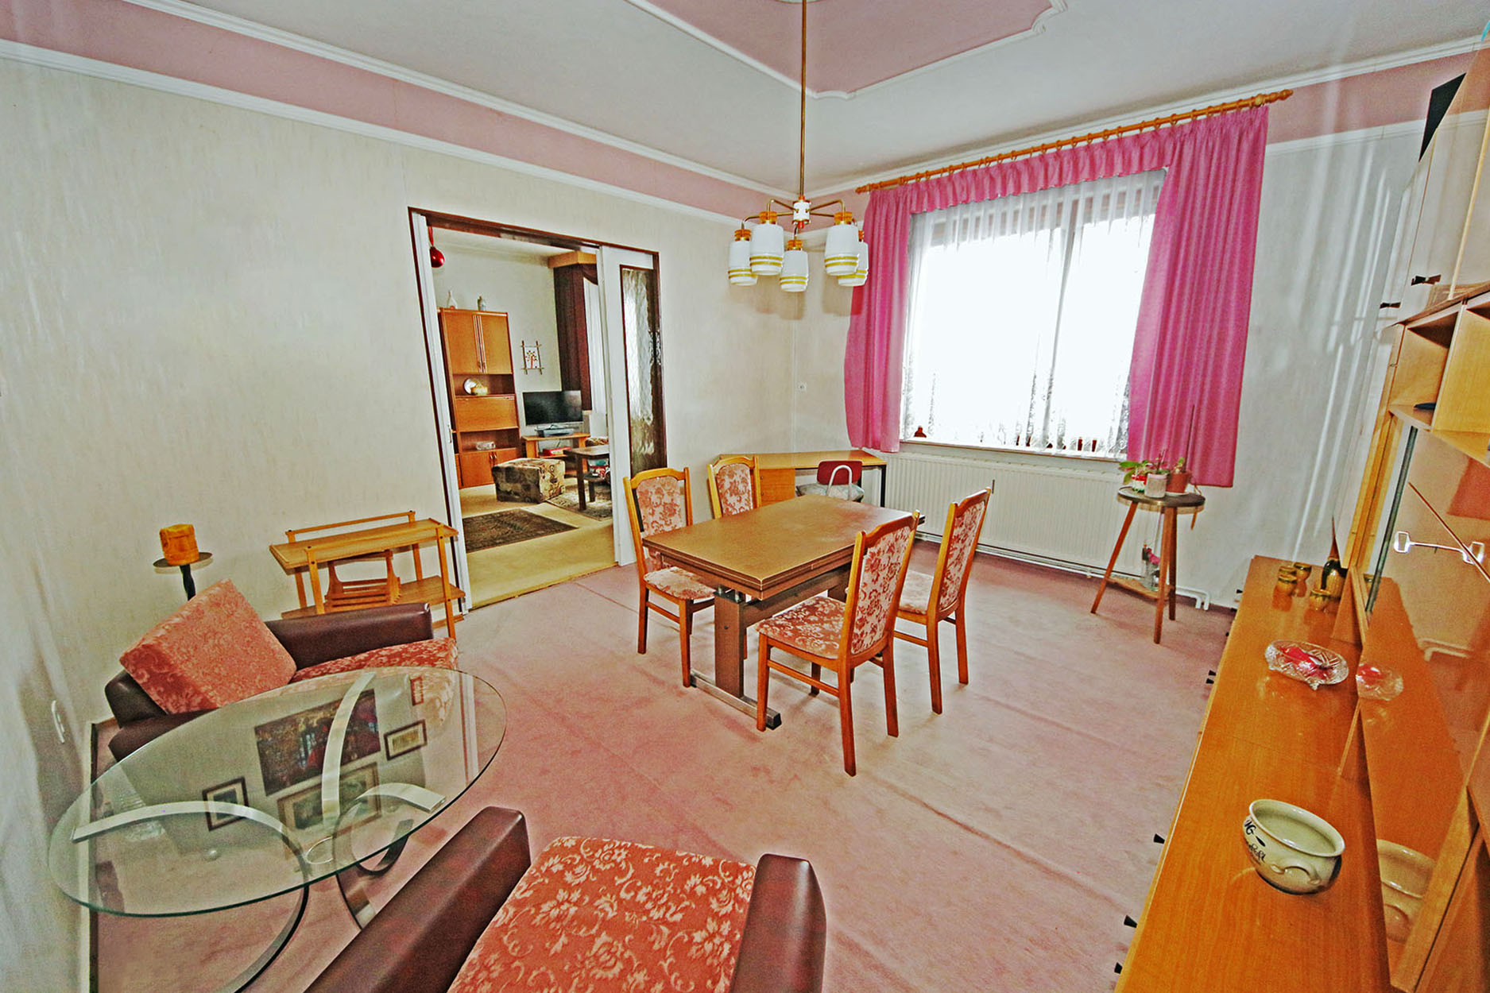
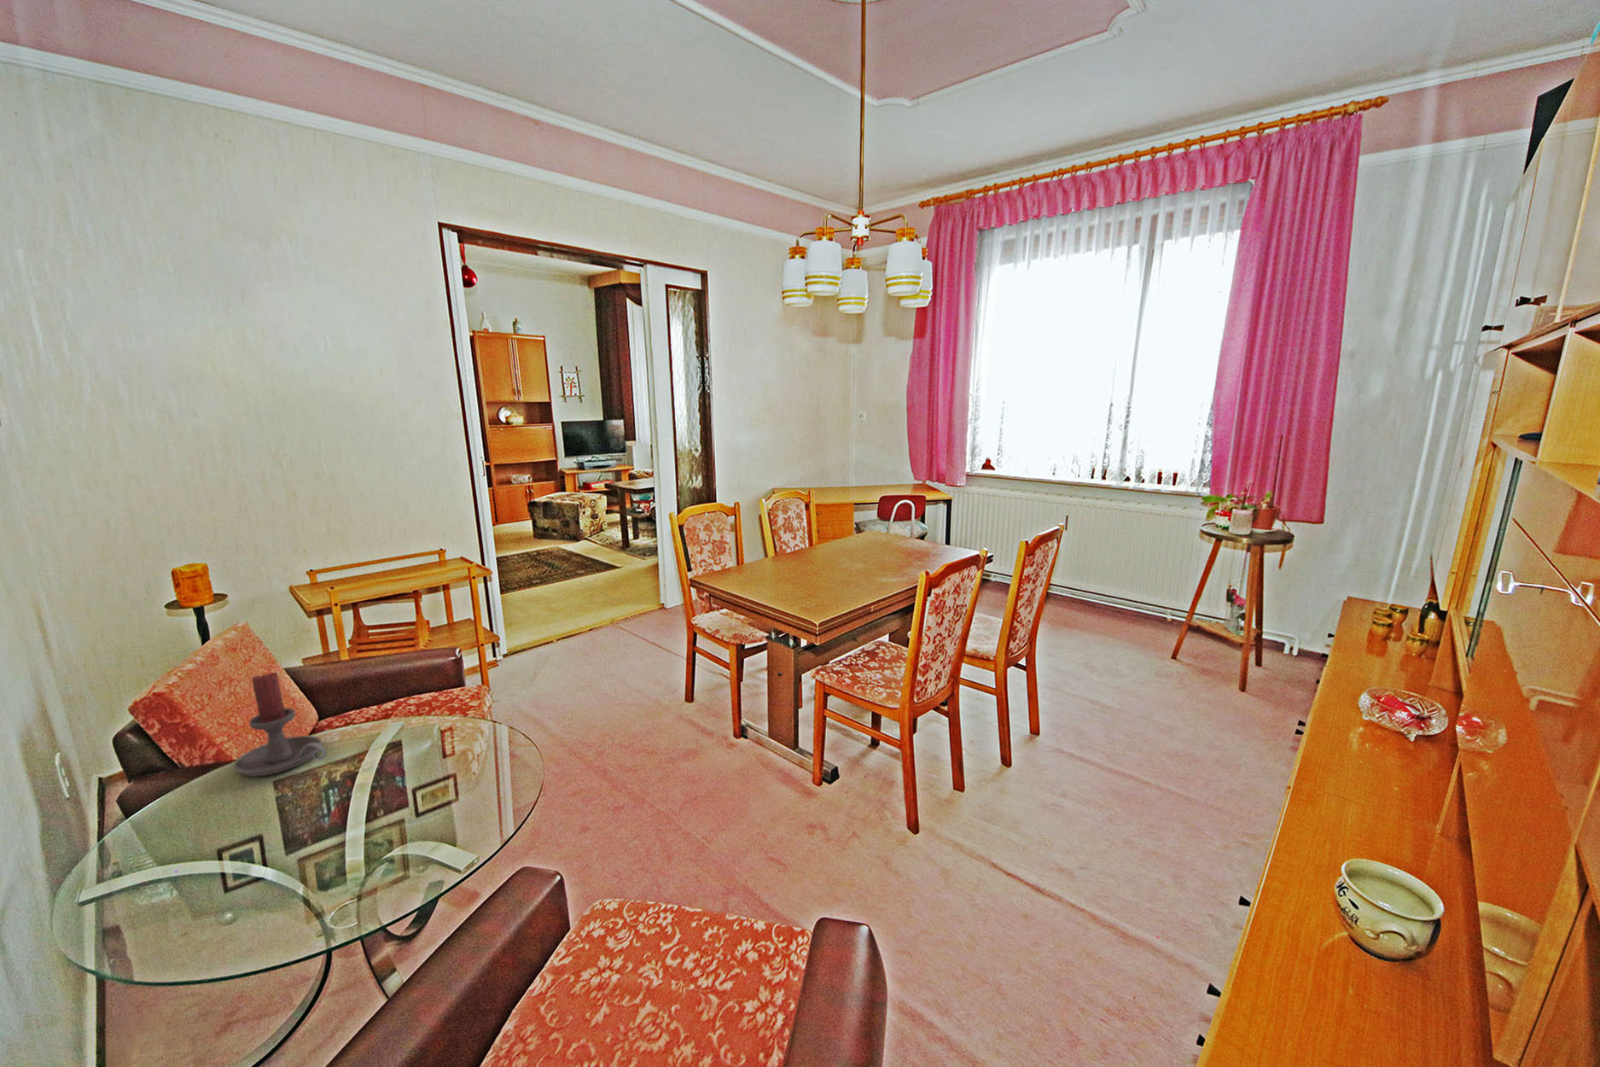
+ candle holder [233,672,327,776]
